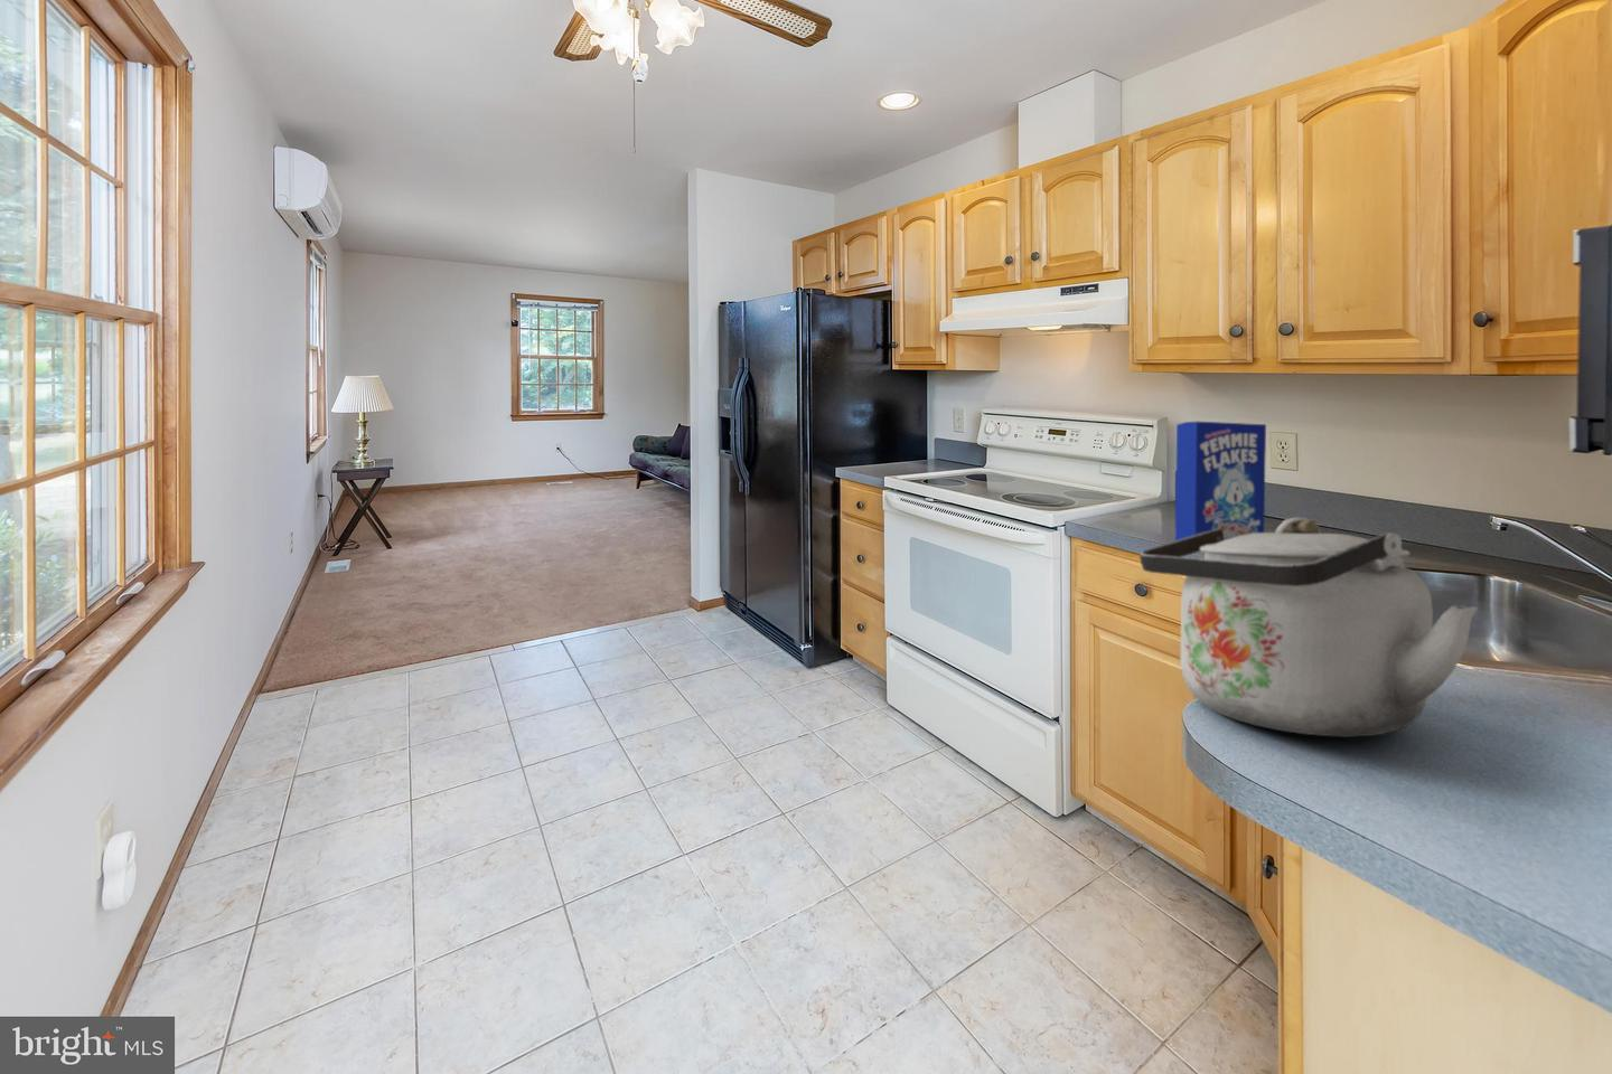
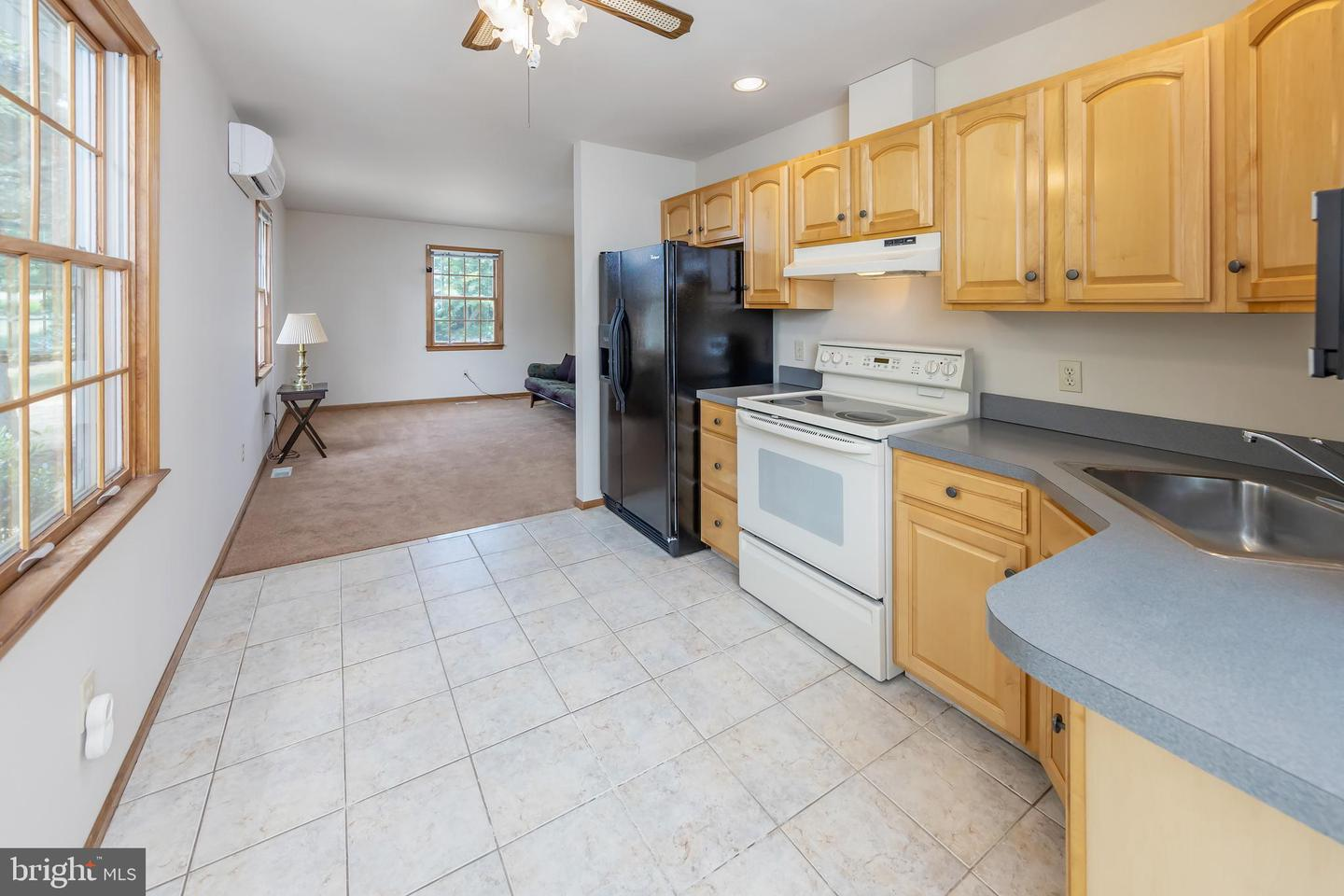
- cereal box [1174,421,1268,542]
- kettle [1138,515,1479,738]
